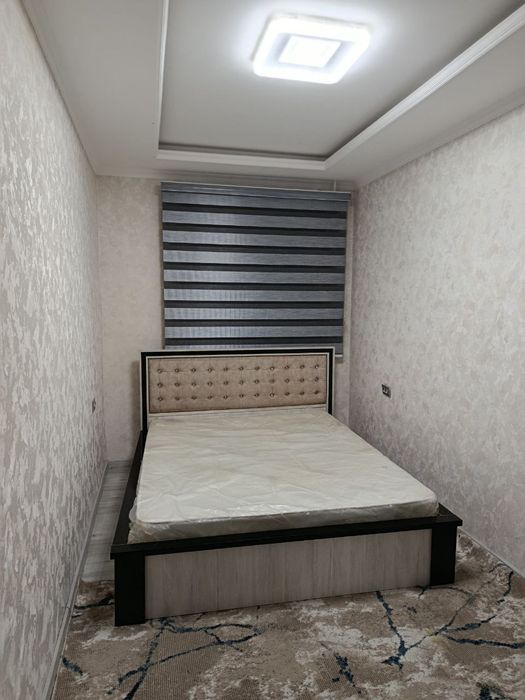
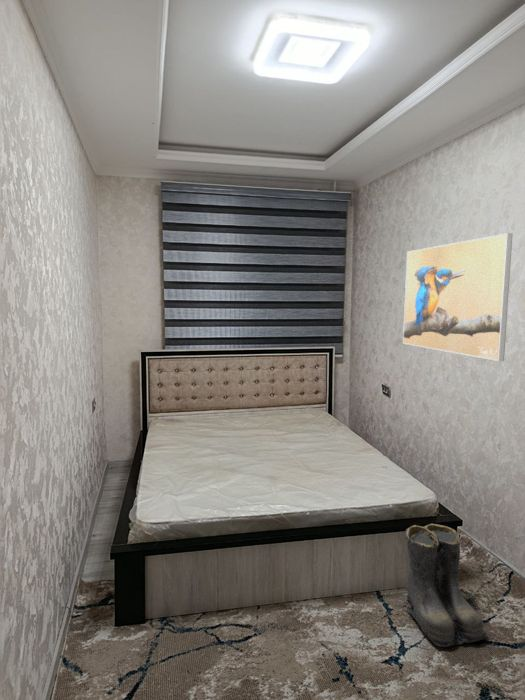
+ boots [404,523,491,648]
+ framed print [402,232,514,362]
